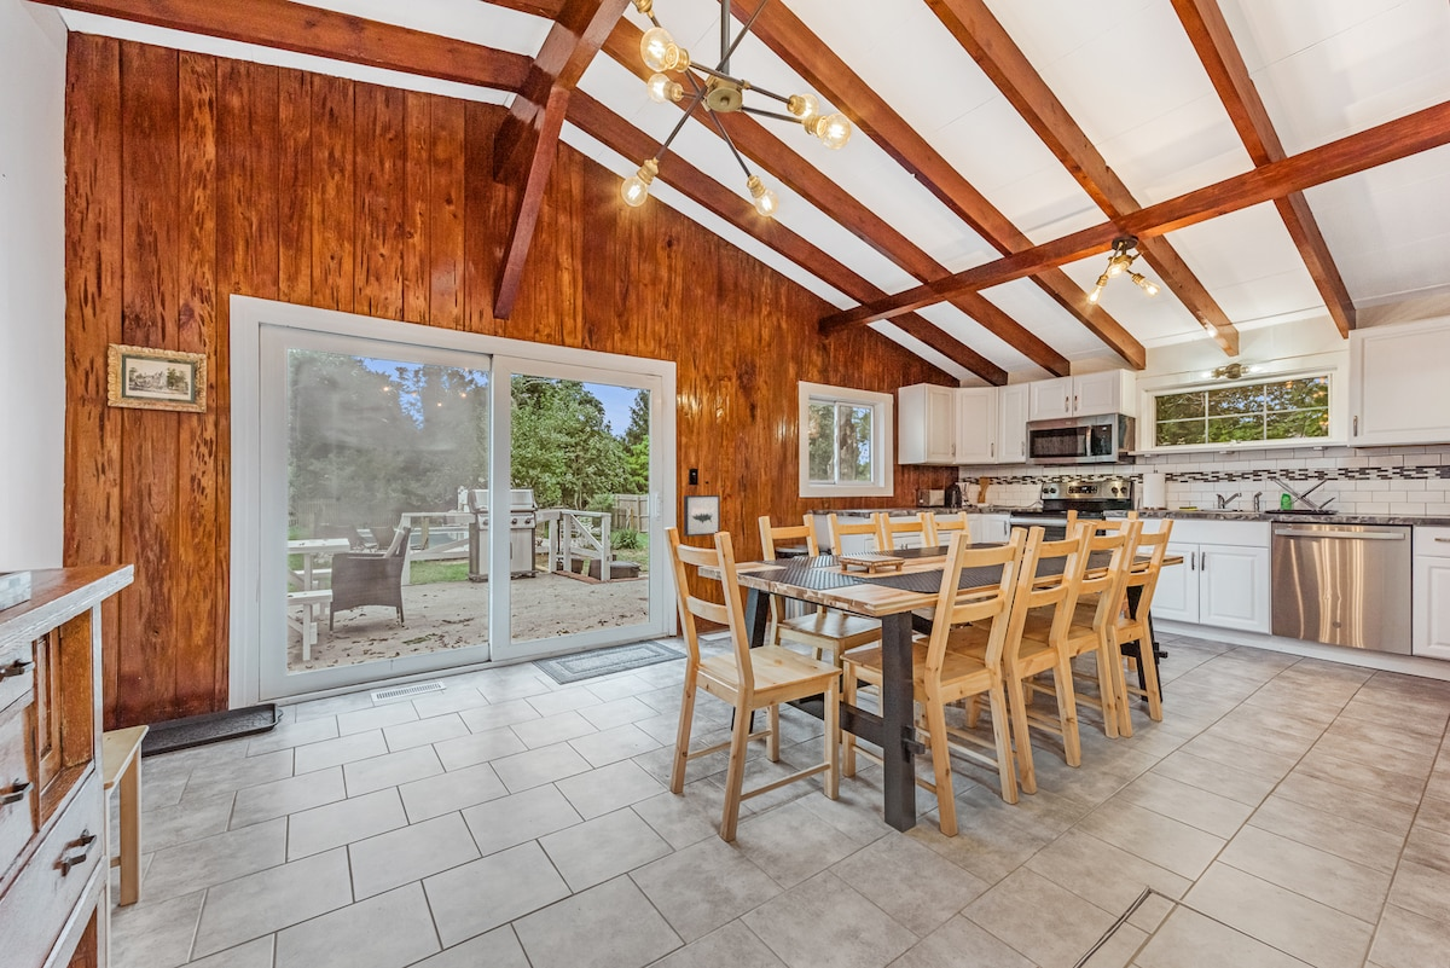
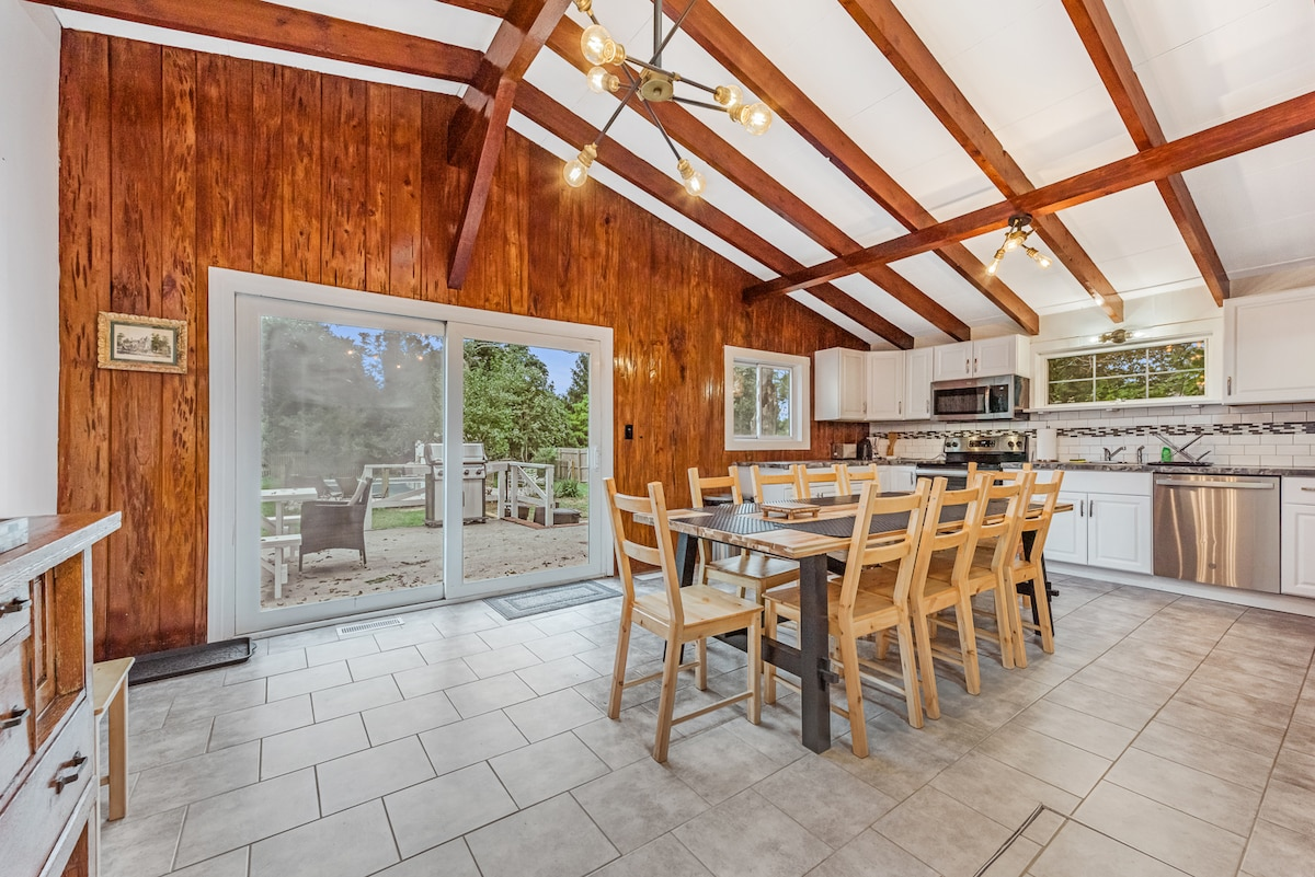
- wall art [683,494,721,538]
